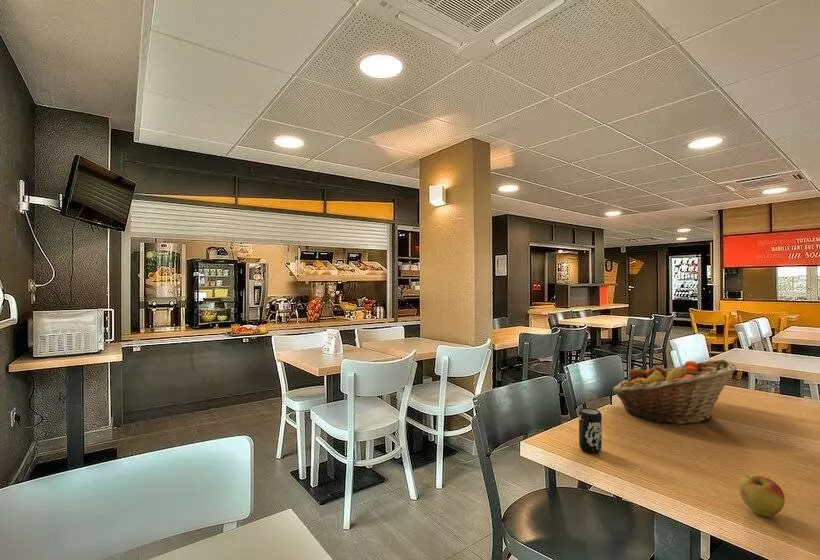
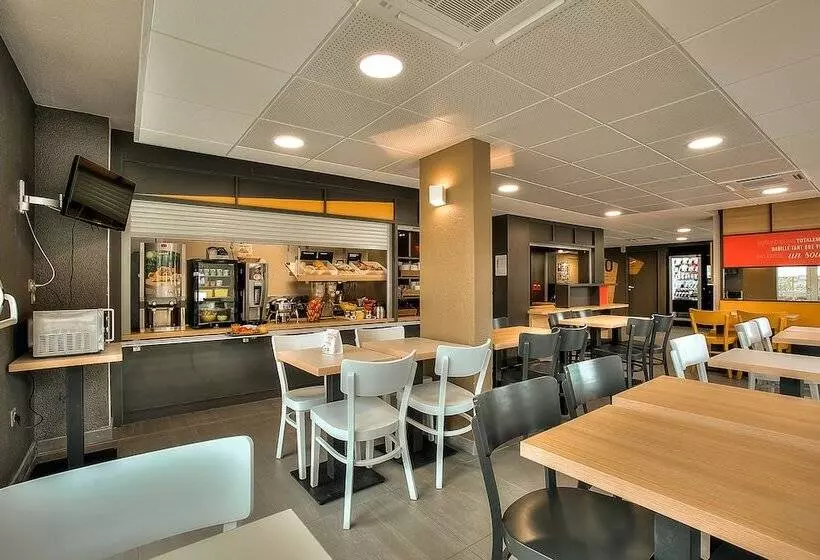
- beverage can [578,407,603,455]
- fruit basket [611,359,738,425]
- apple [738,474,786,517]
